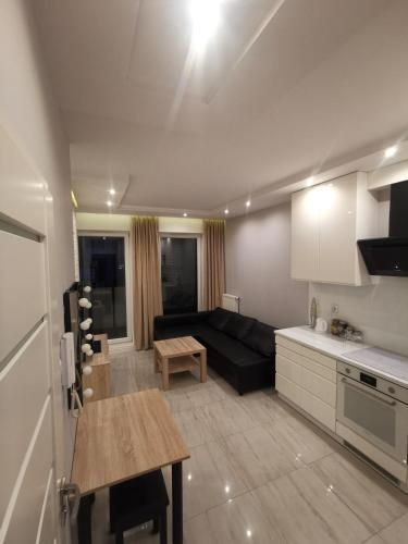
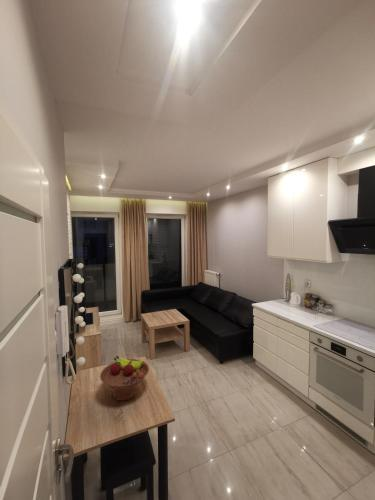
+ fruit bowl [99,355,150,402]
